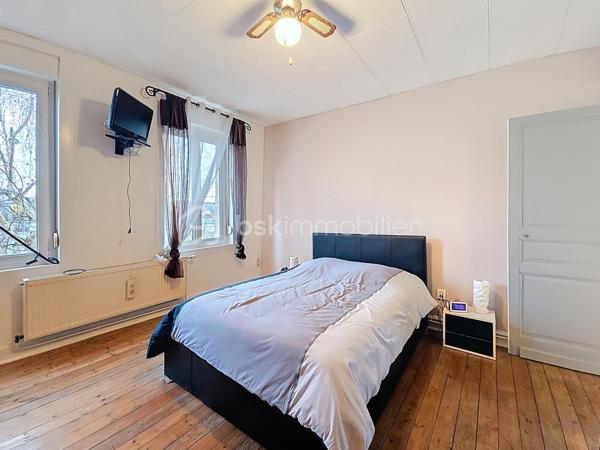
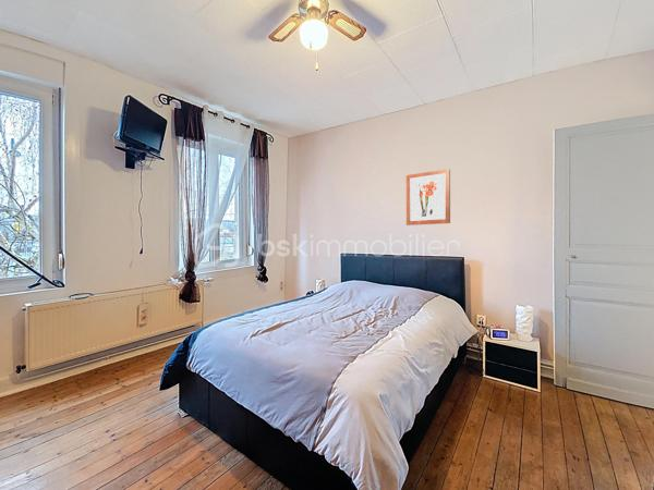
+ wall art [405,168,451,226]
